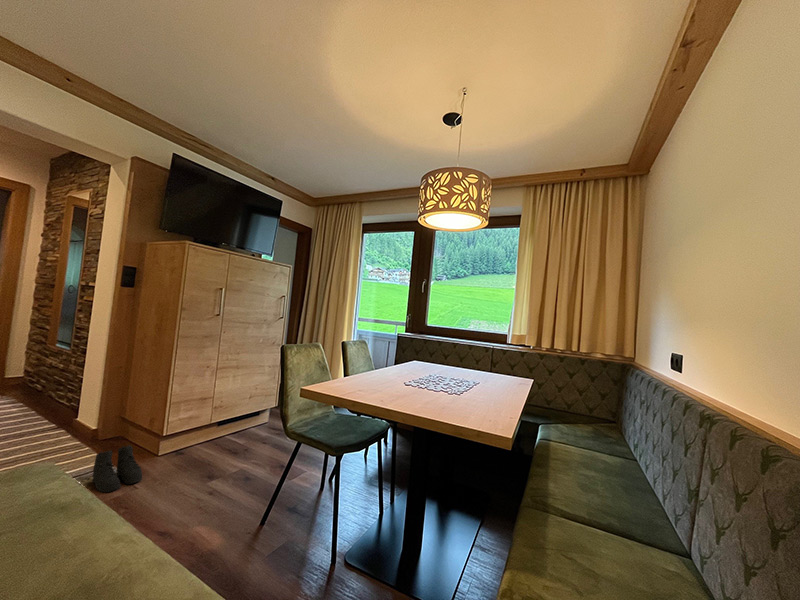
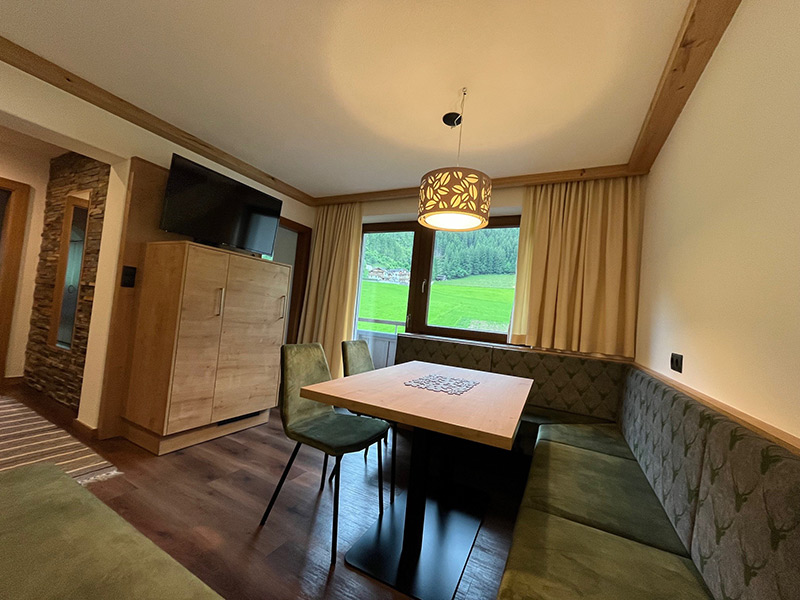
- boots [91,444,143,493]
